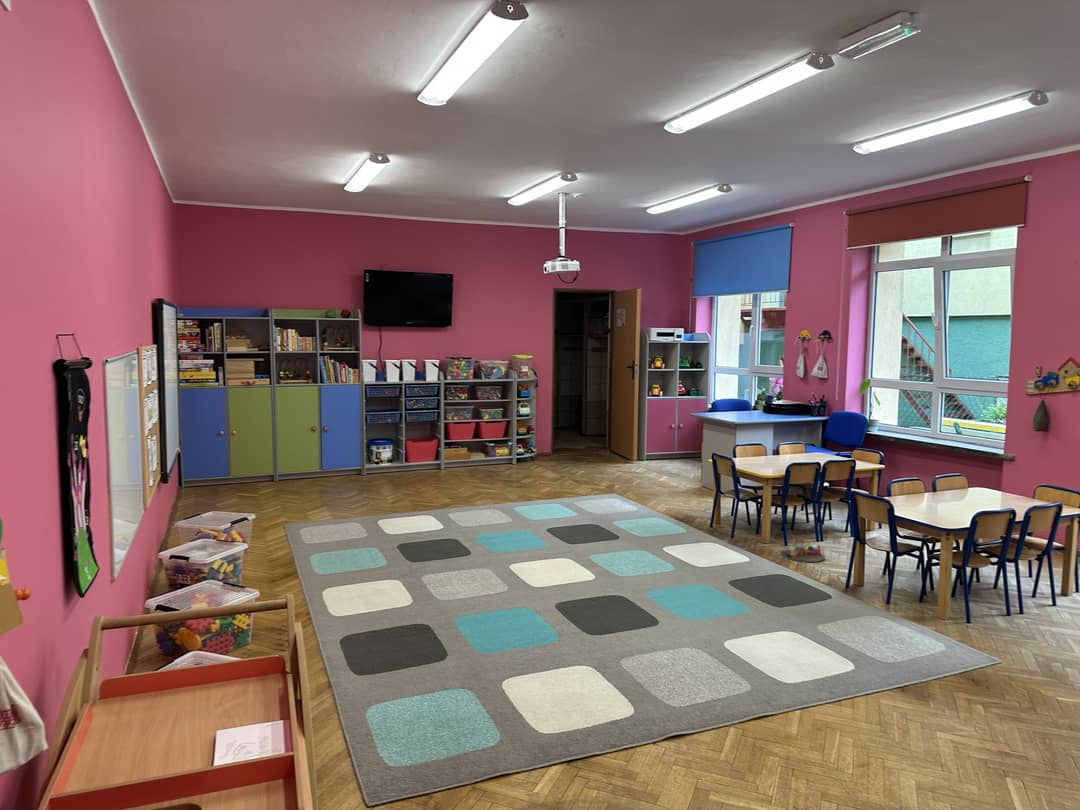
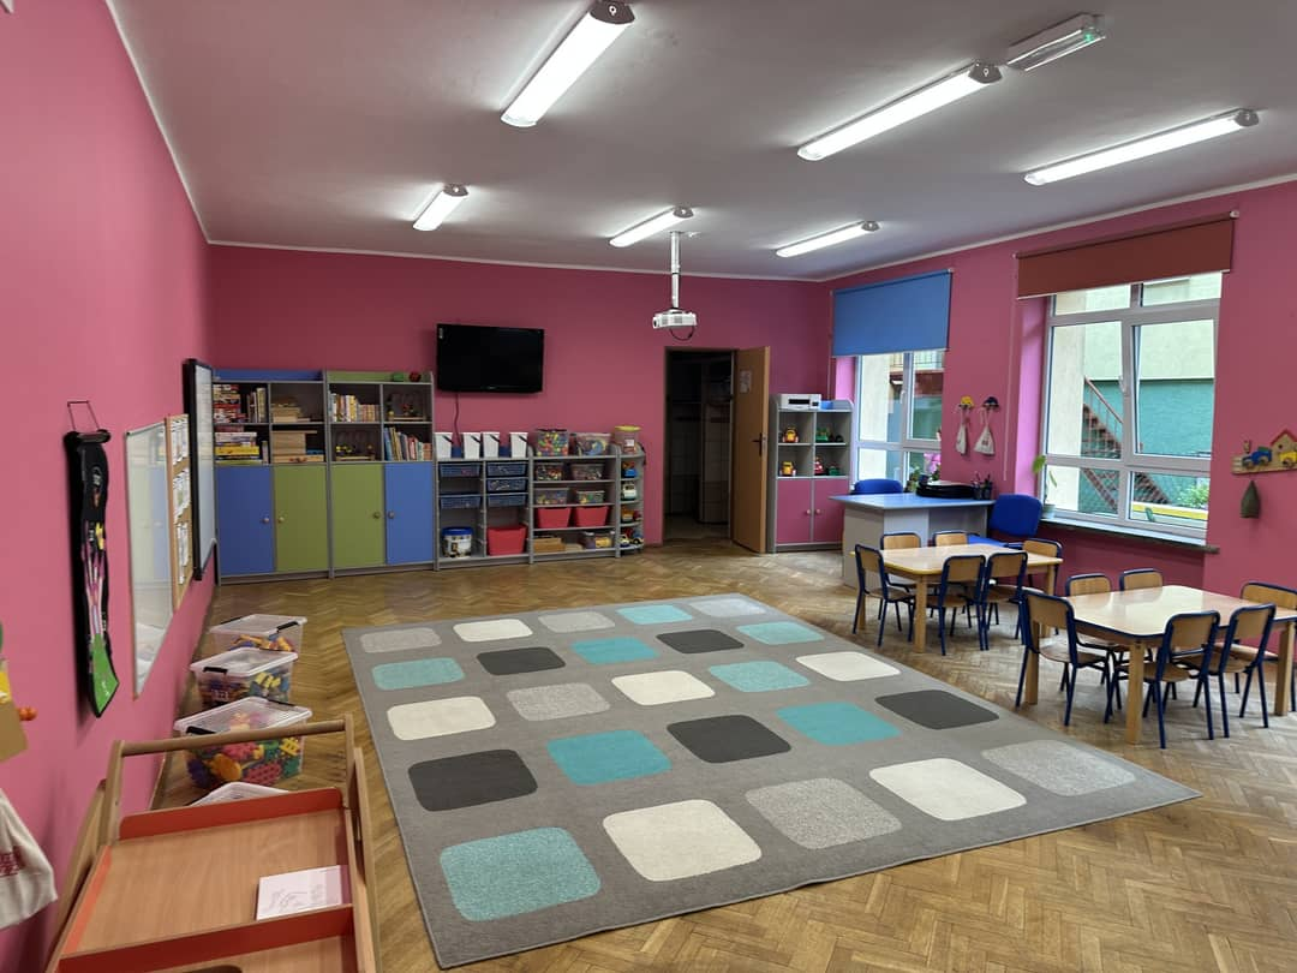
- toy train [780,544,826,563]
